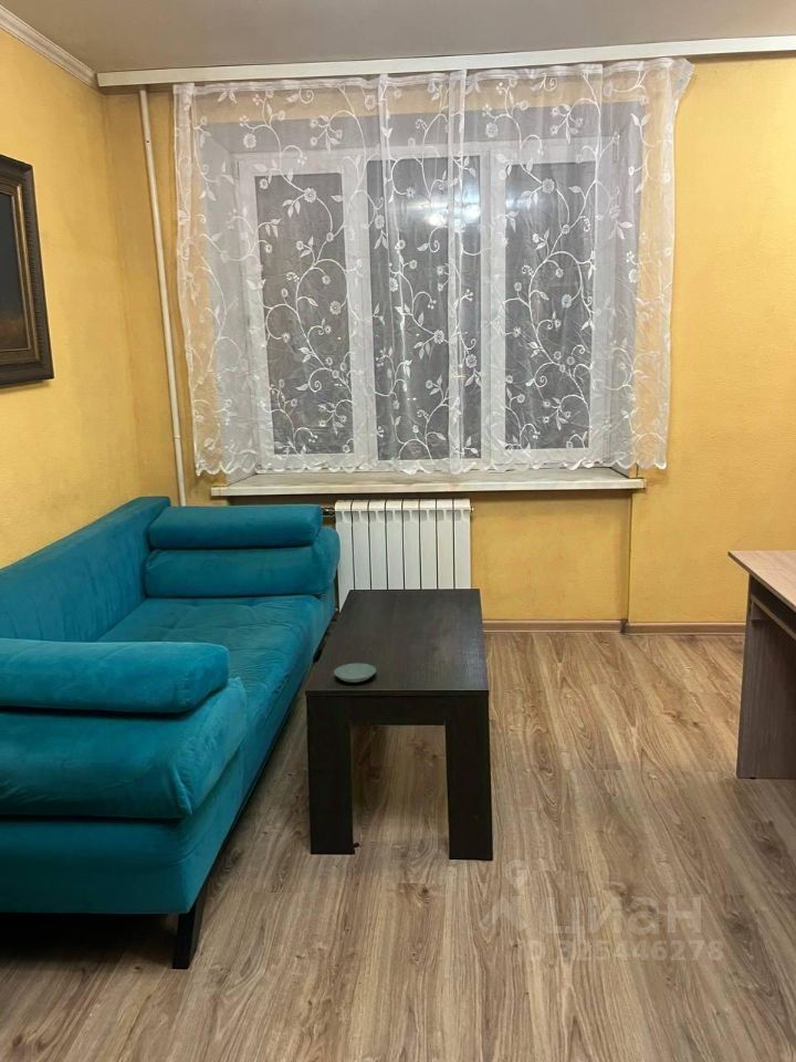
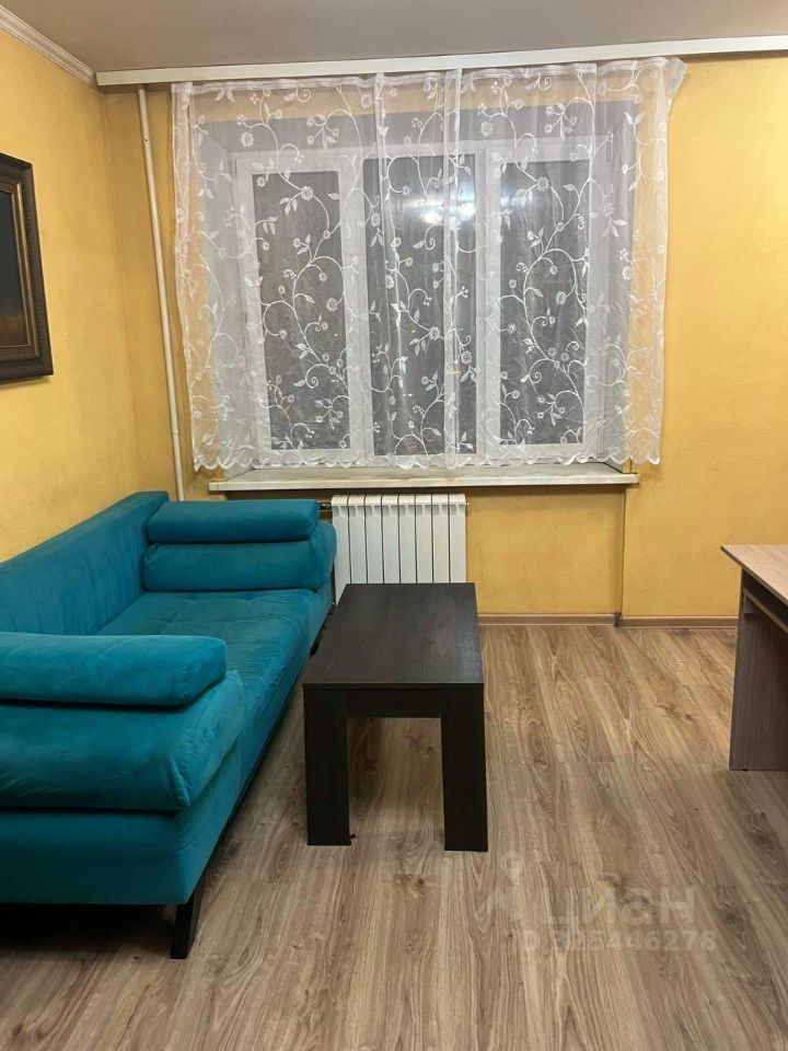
- saucer [333,663,377,684]
